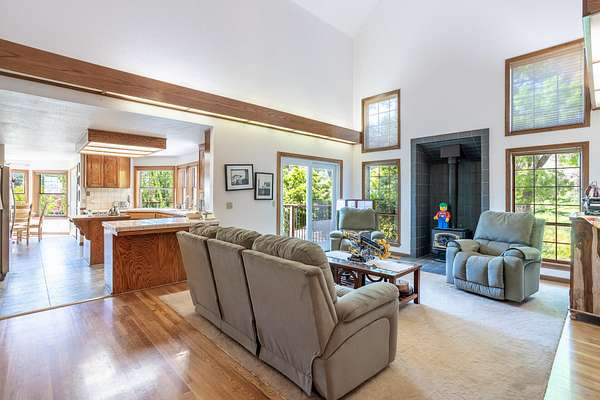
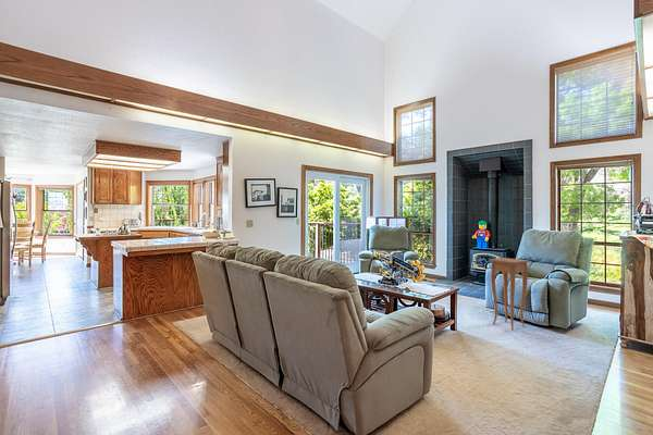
+ side table [488,257,530,332]
